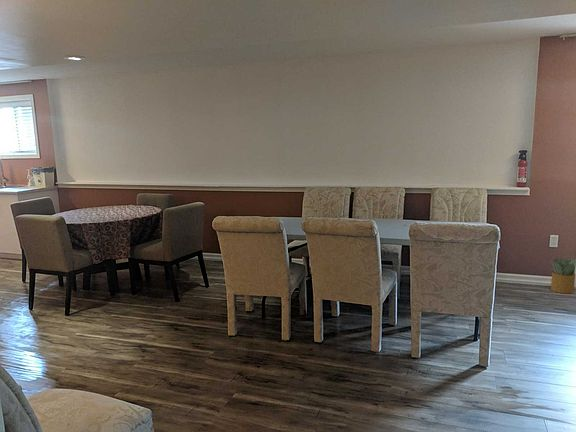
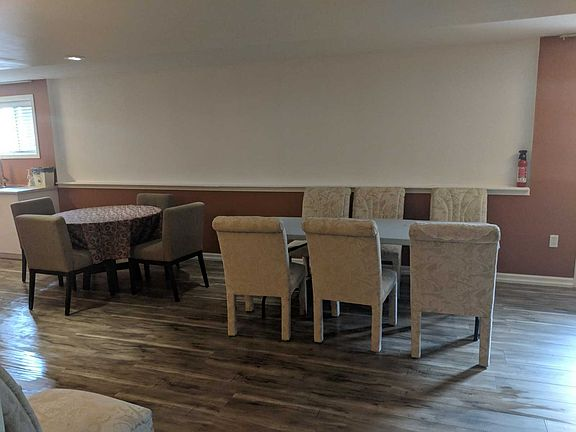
- potted plant [548,257,576,294]
